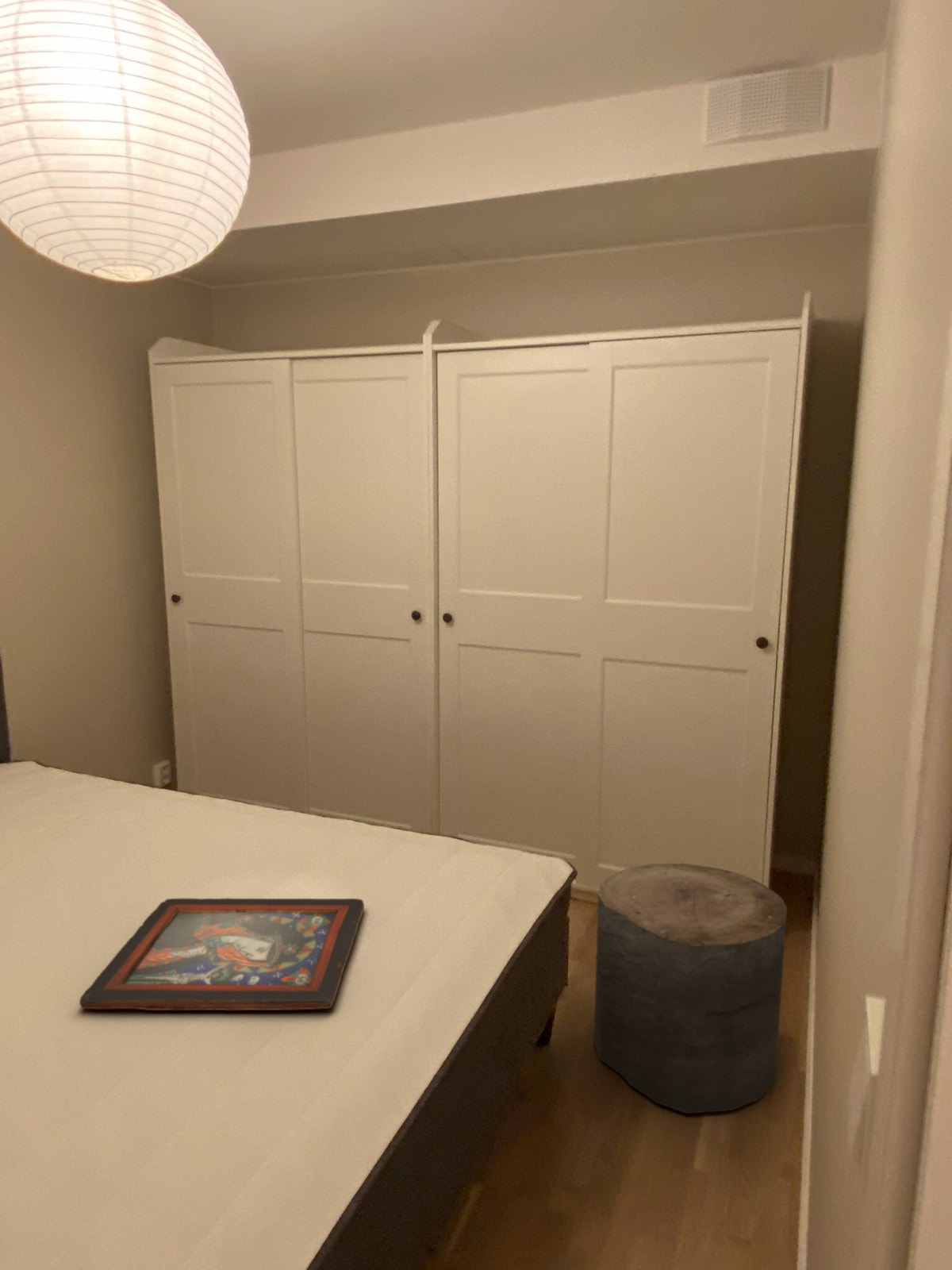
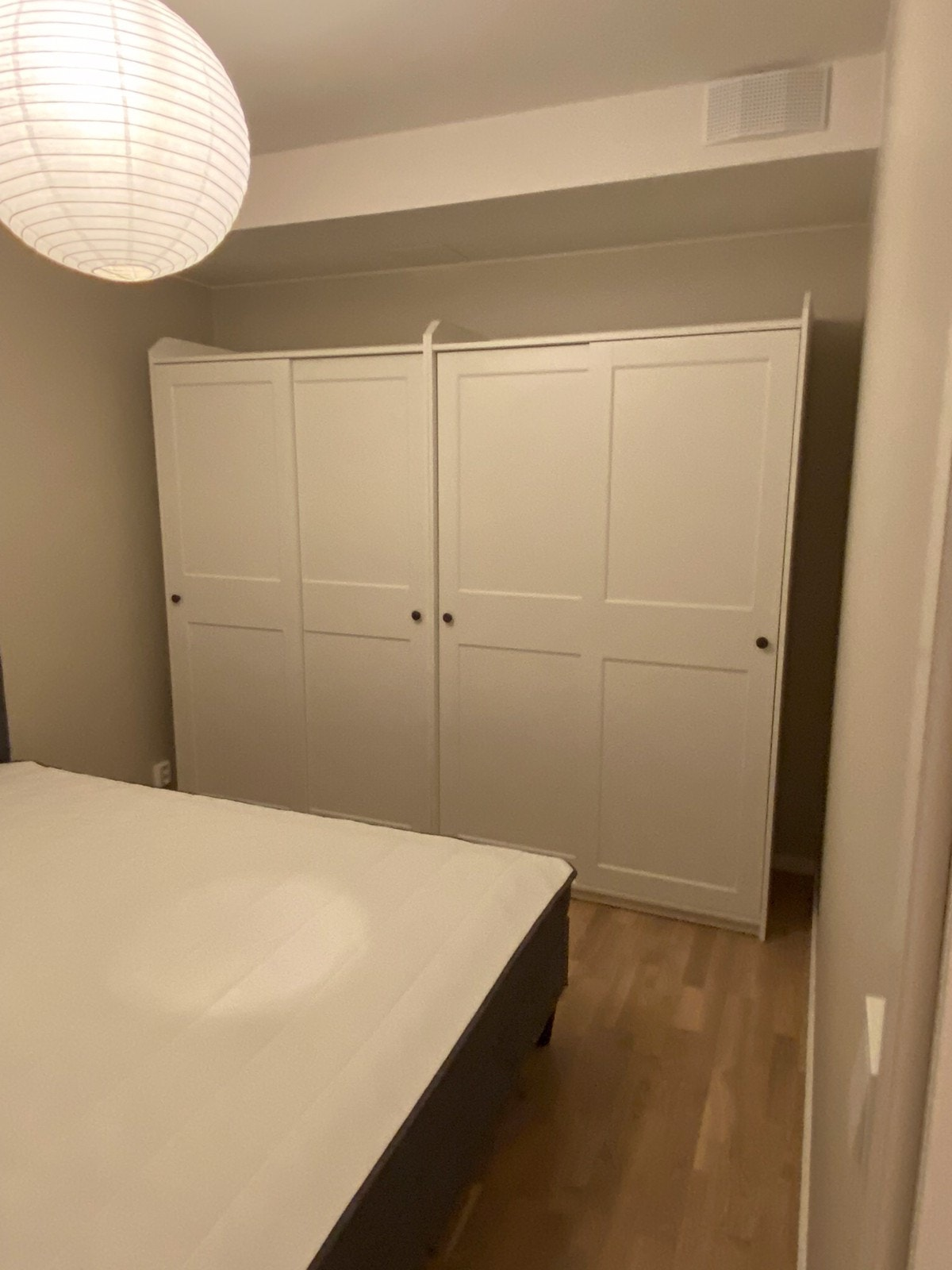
- decorative tray [79,897,365,1011]
- stool [593,863,788,1114]
